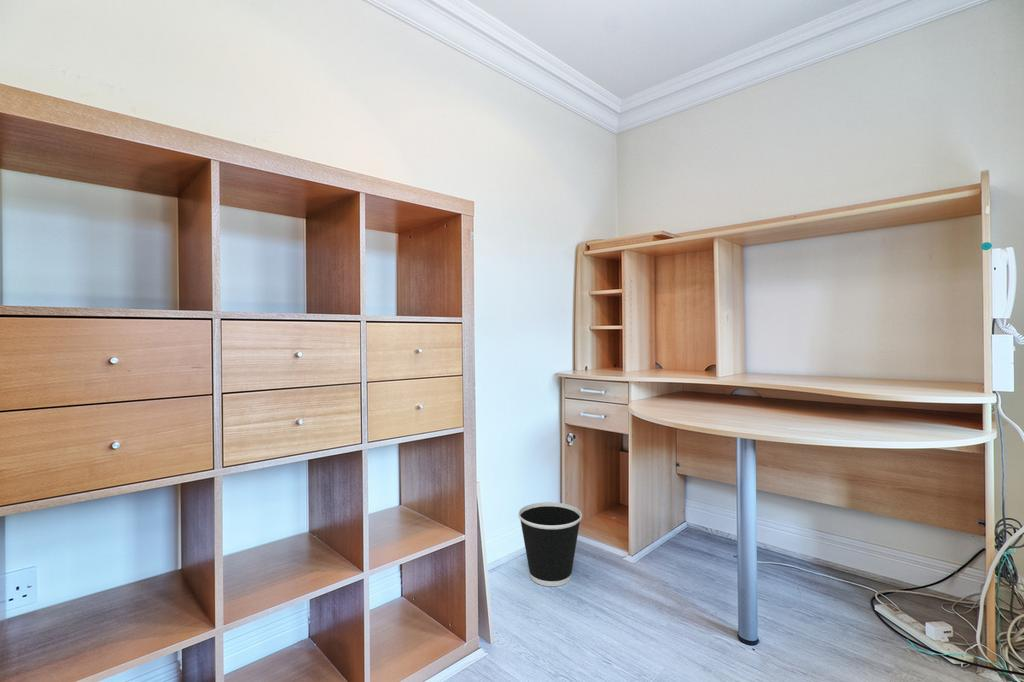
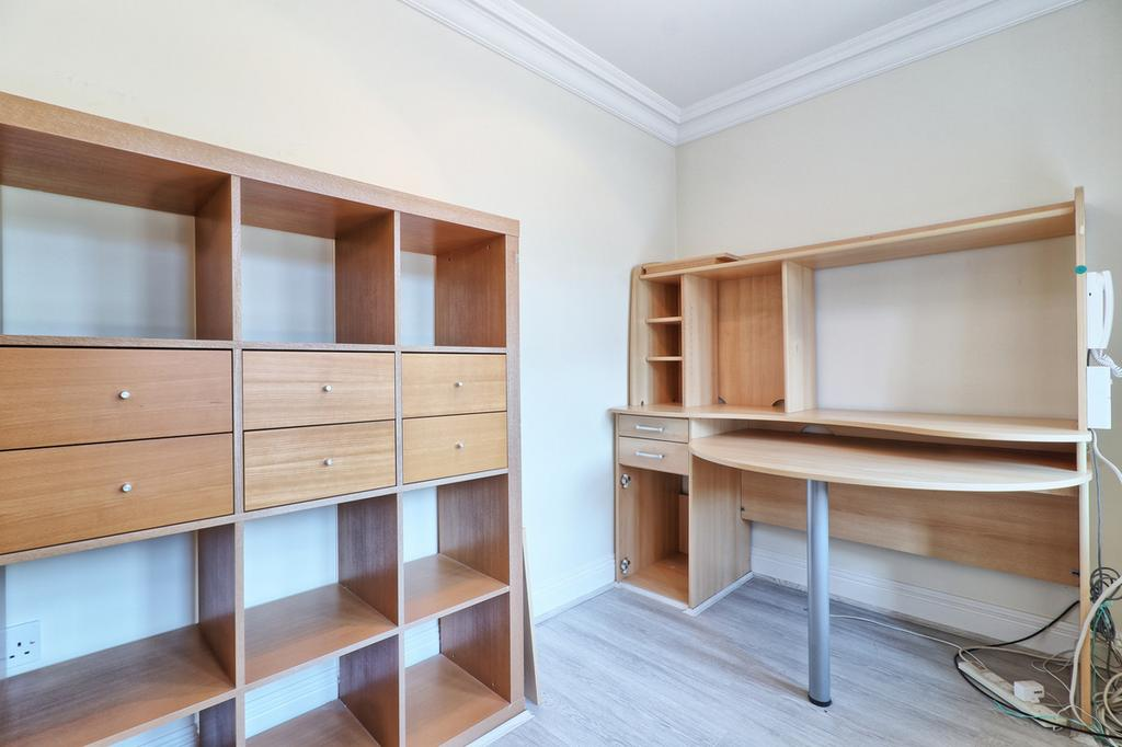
- wastebasket [517,501,583,587]
